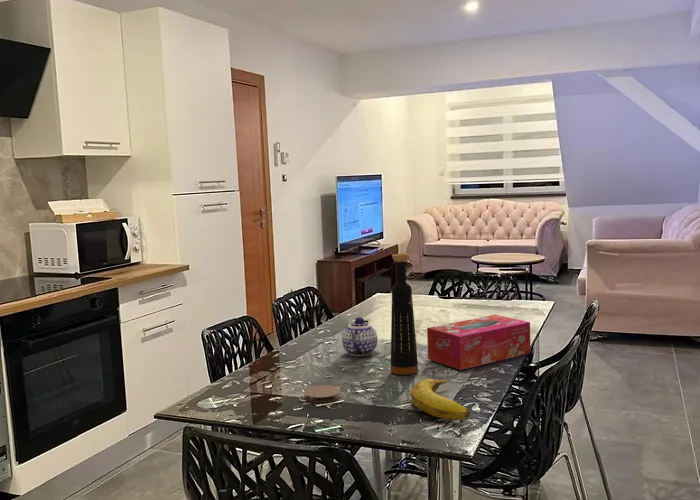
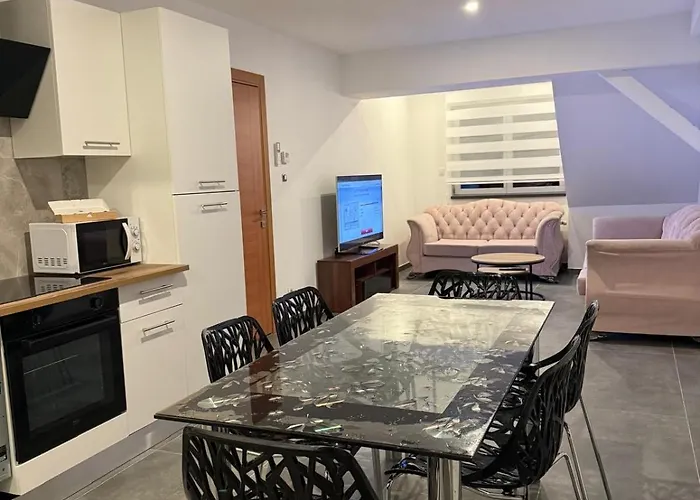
- tissue box [426,314,531,371]
- teapot [341,316,378,357]
- banana [409,378,471,421]
- bottle [390,253,419,376]
- coaster [303,384,342,403]
